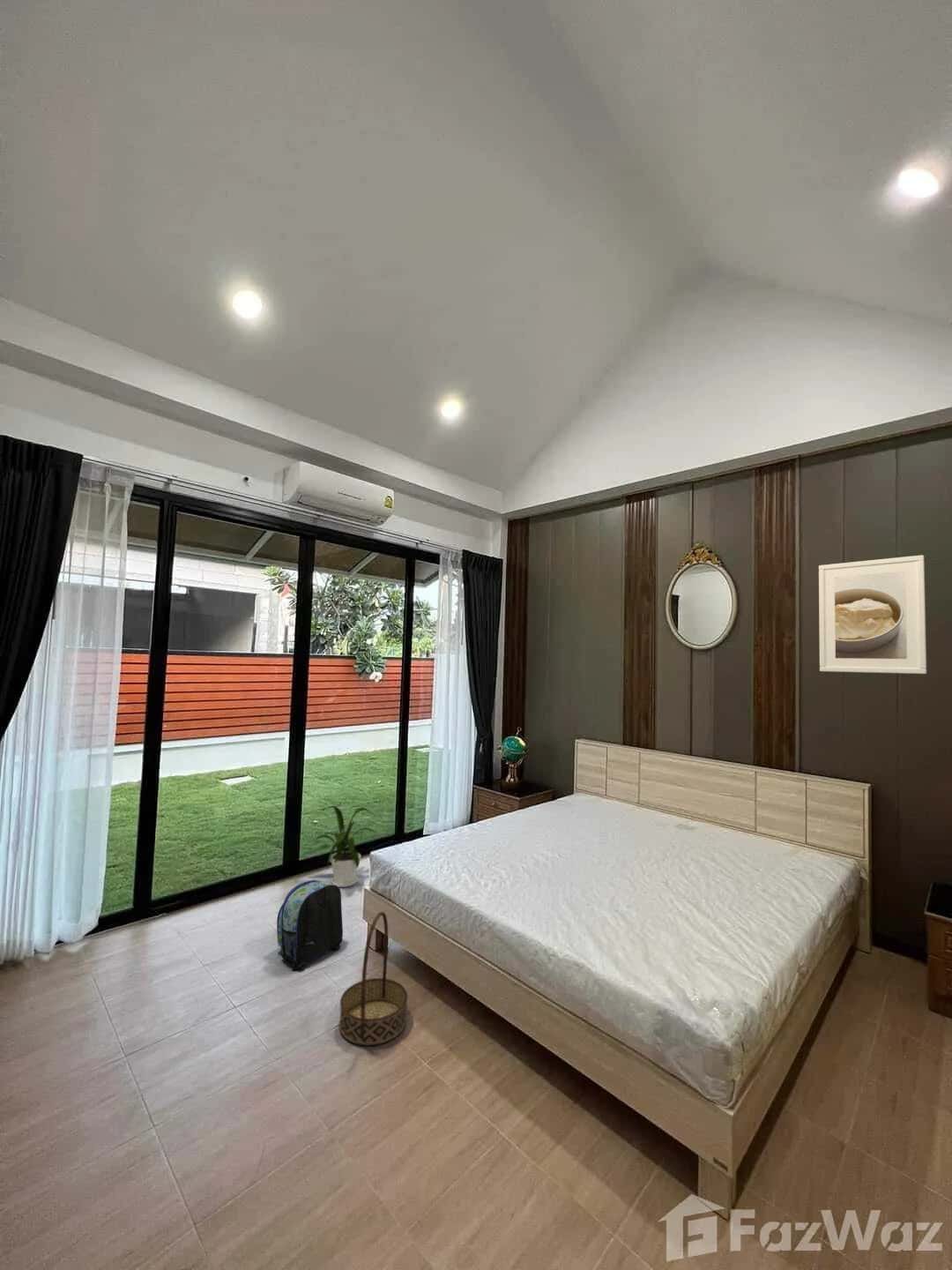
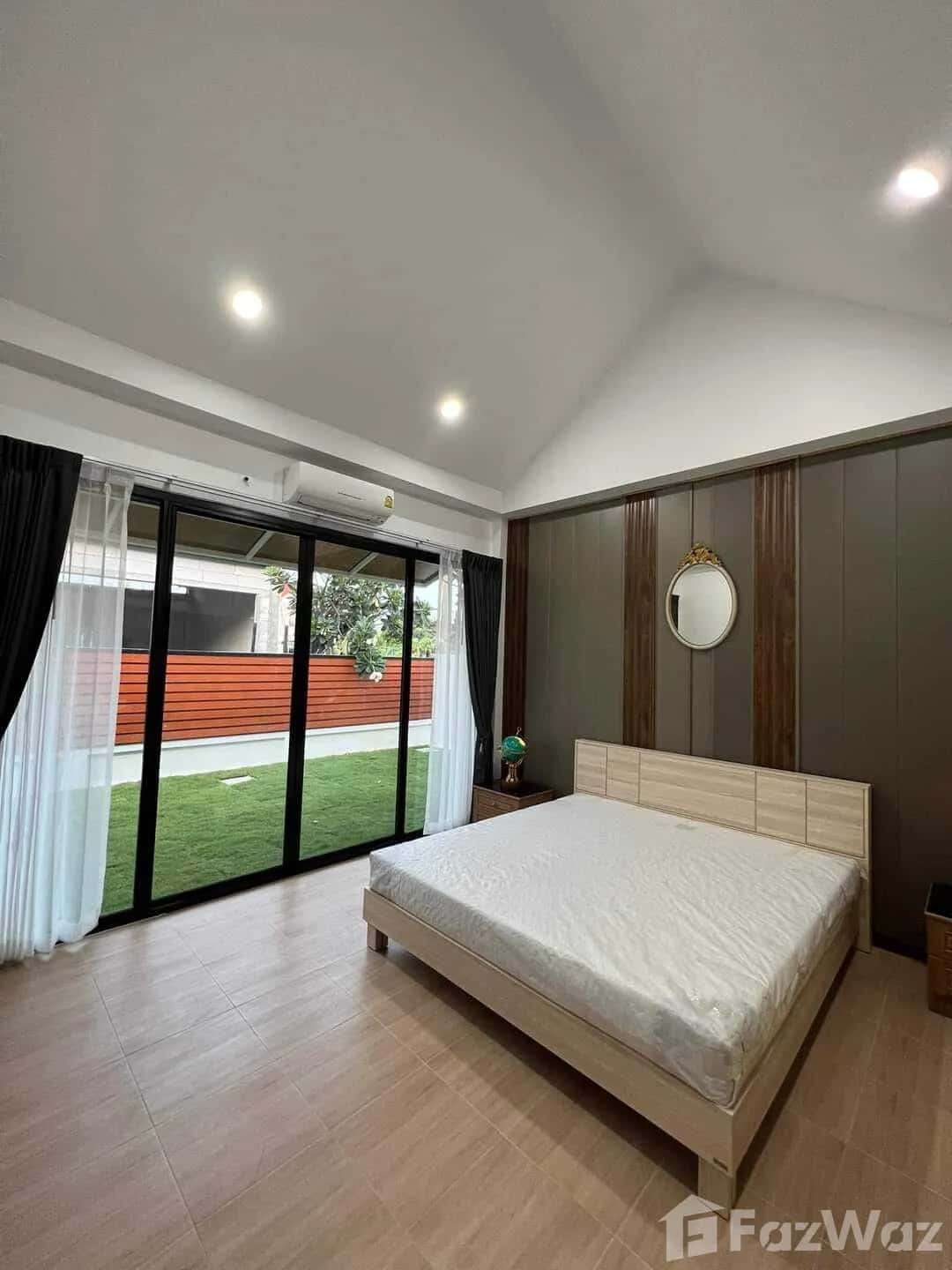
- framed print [818,555,927,675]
- backpack [276,879,344,971]
- basket [338,911,408,1046]
- house plant [303,805,377,888]
